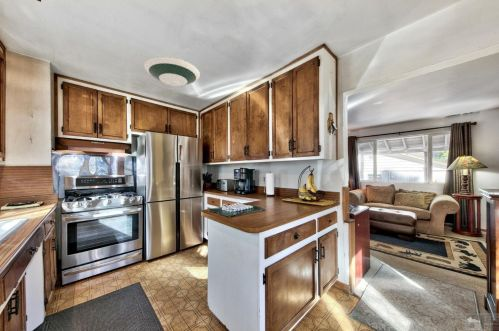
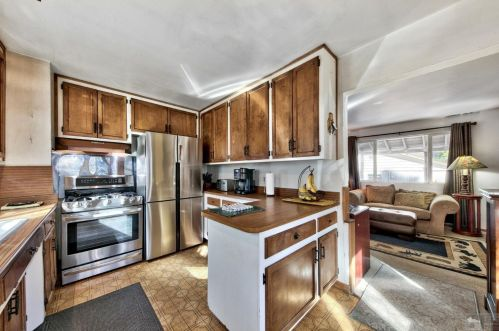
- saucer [143,56,201,87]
